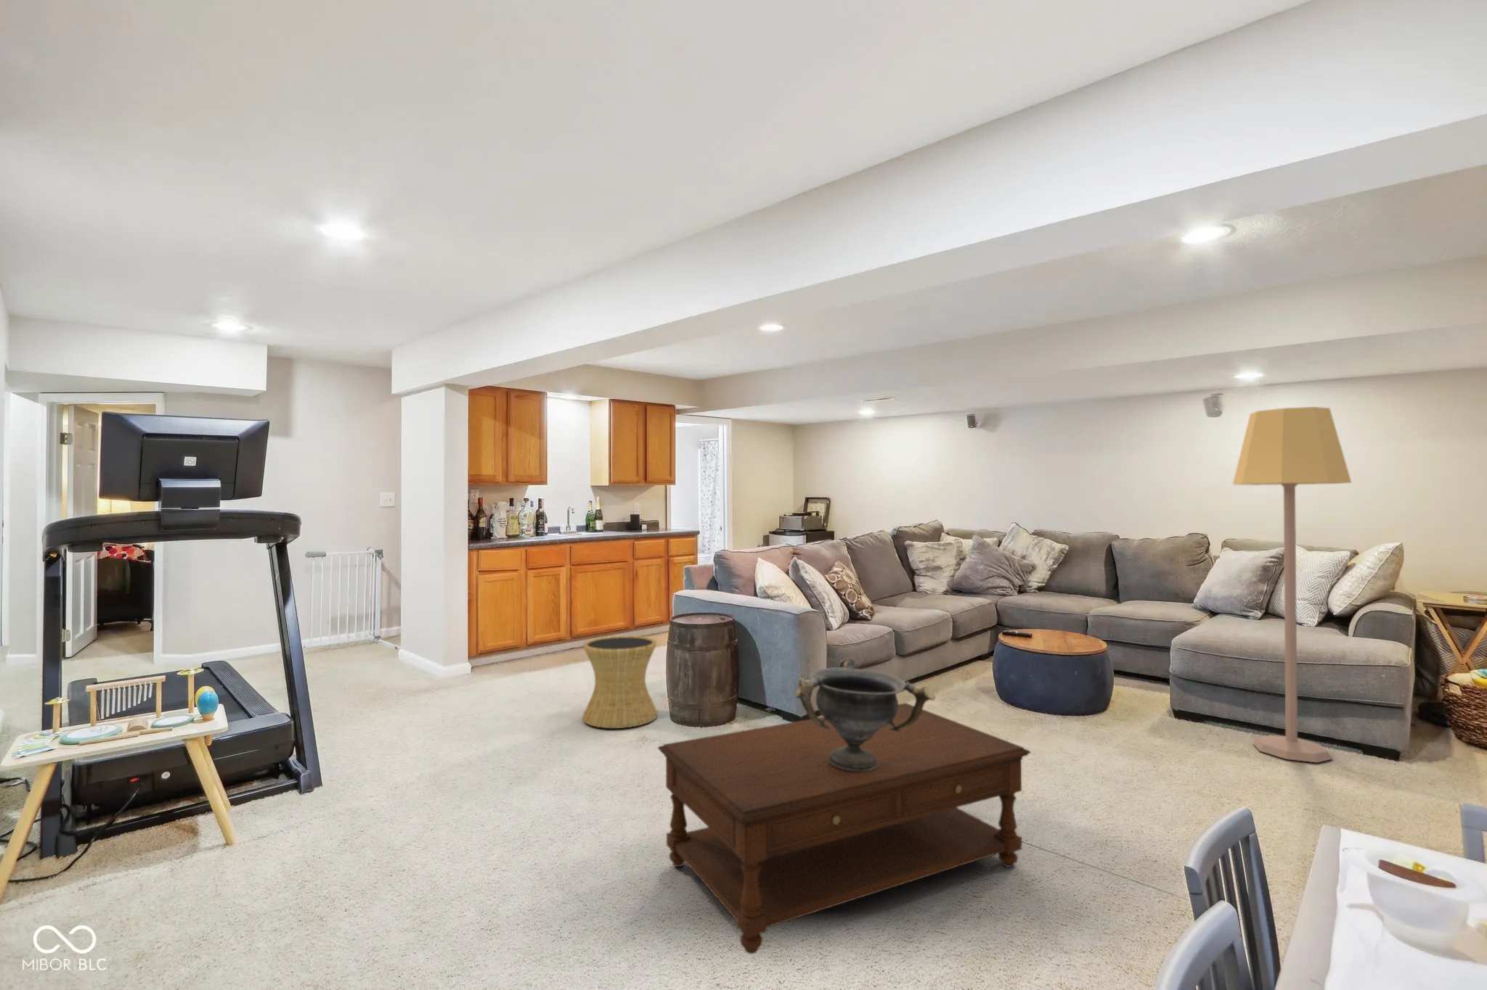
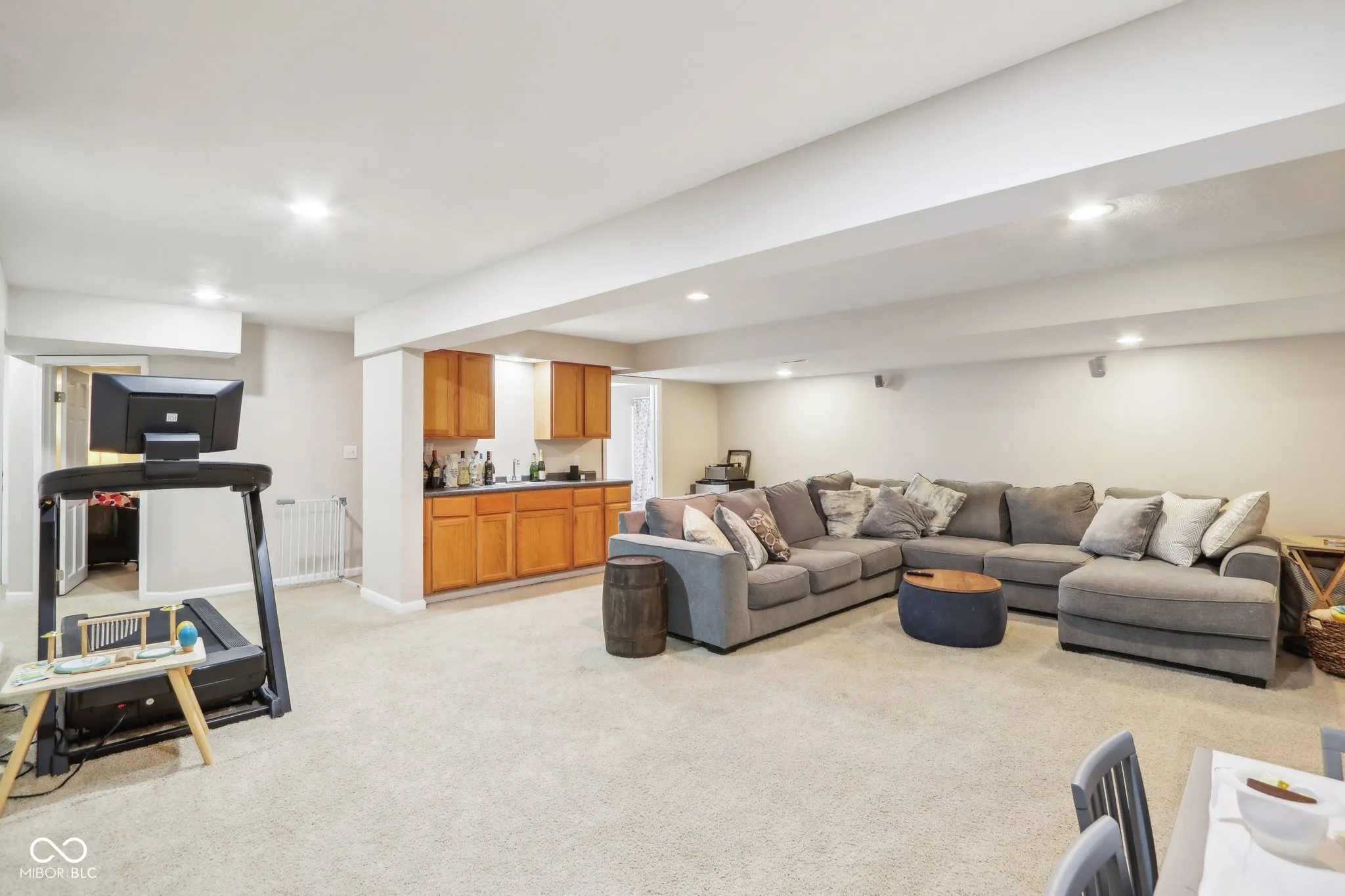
- coffee table [657,702,1032,955]
- lamp [1232,407,1353,763]
- decorative bowl [794,657,936,771]
- side table [582,635,659,729]
